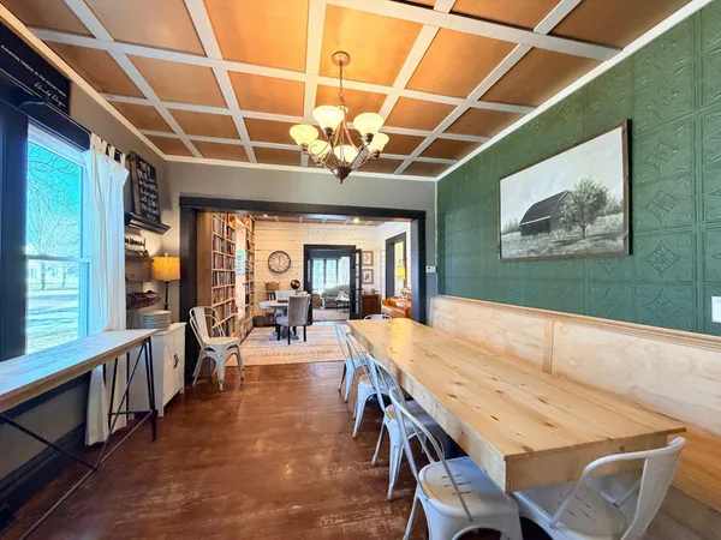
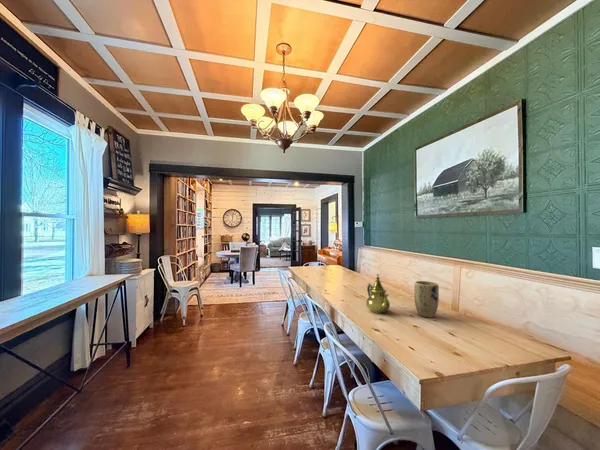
+ teapot [365,273,391,314]
+ plant pot [413,280,440,319]
